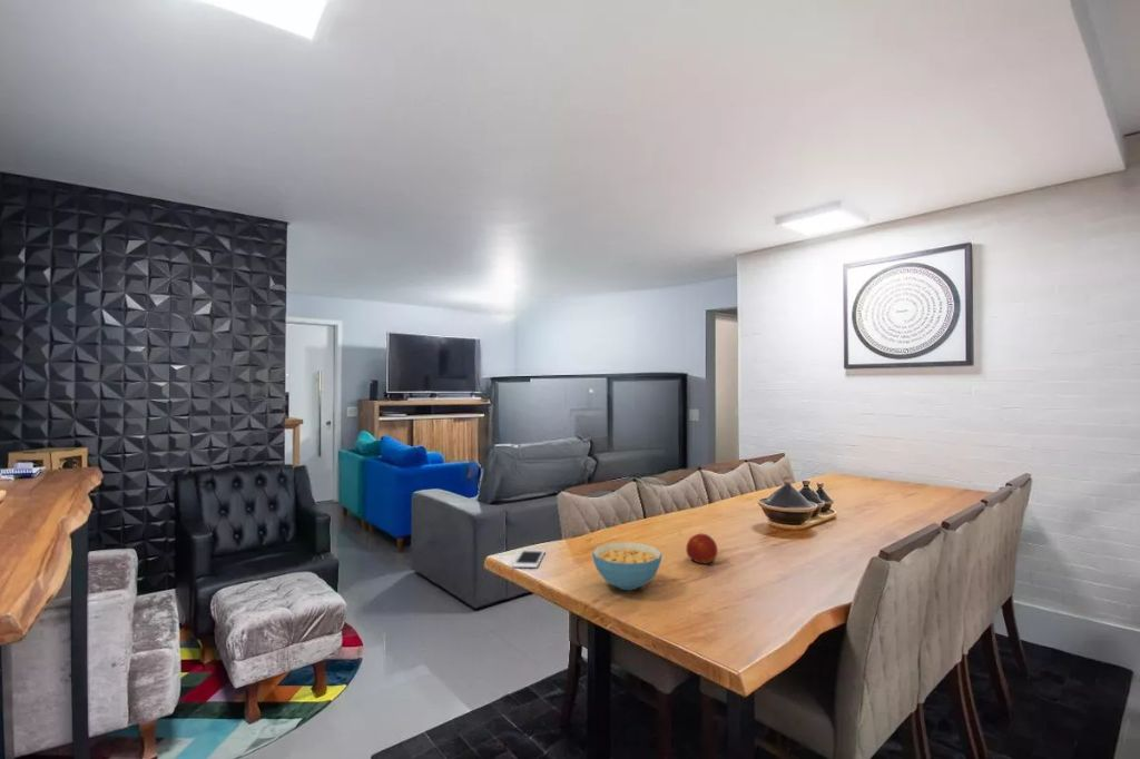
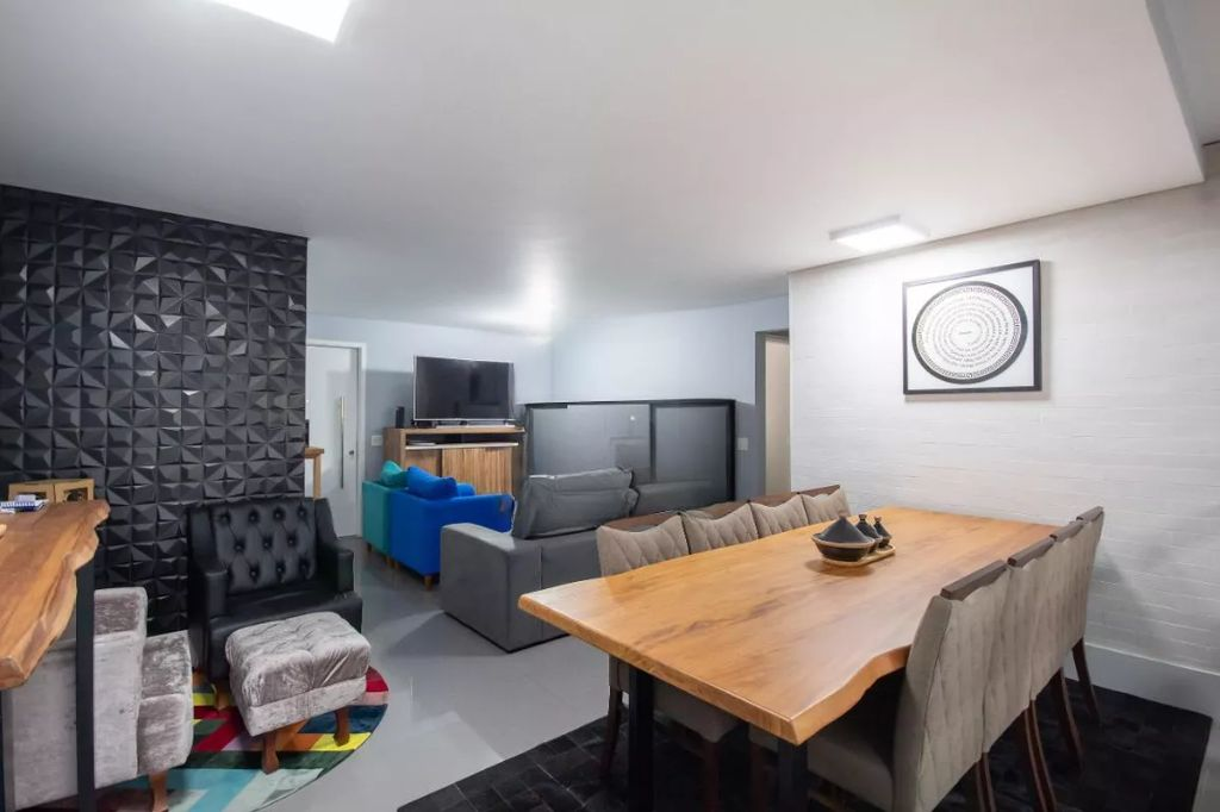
- fruit [685,533,719,565]
- cell phone [511,549,546,569]
- cereal bowl [591,541,664,591]
